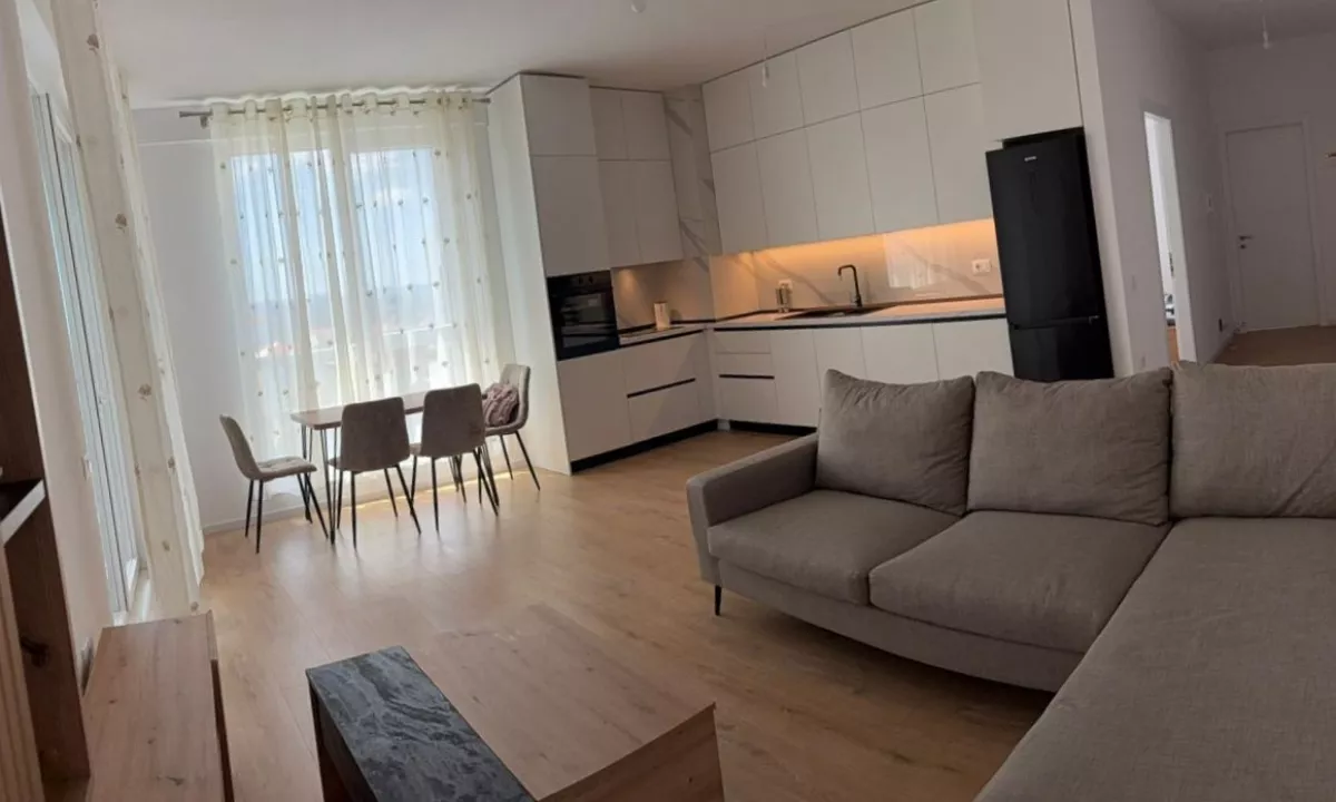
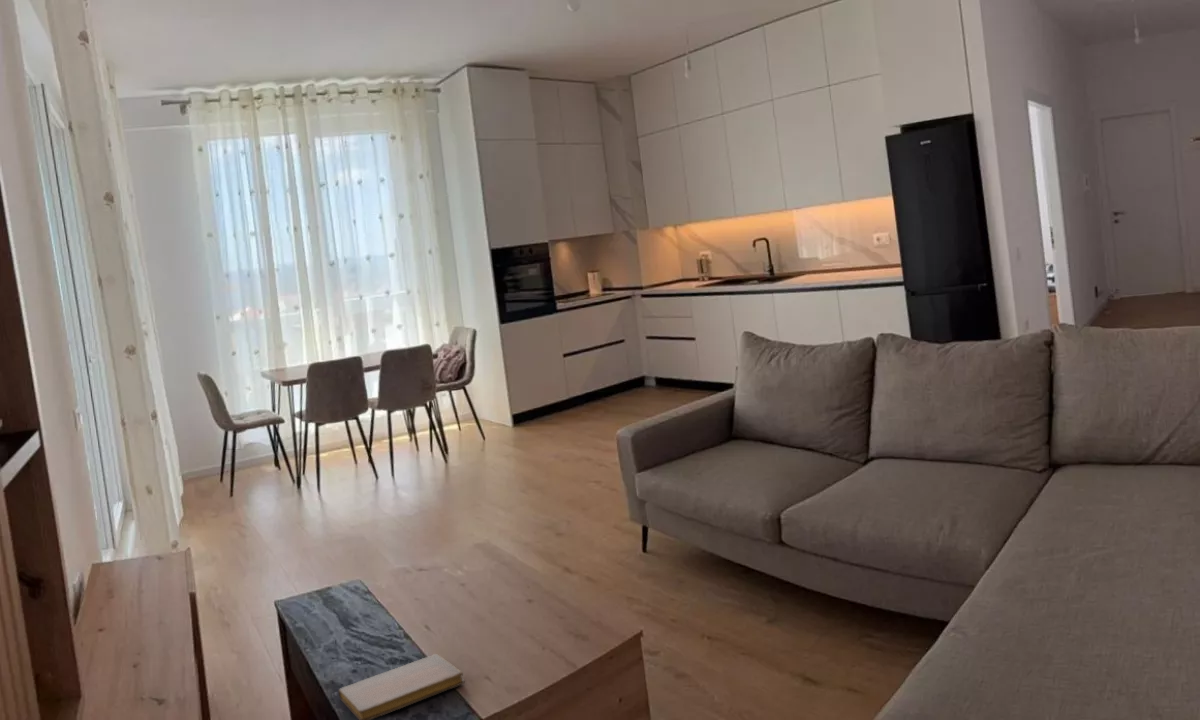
+ notebook [337,653,466,720]
